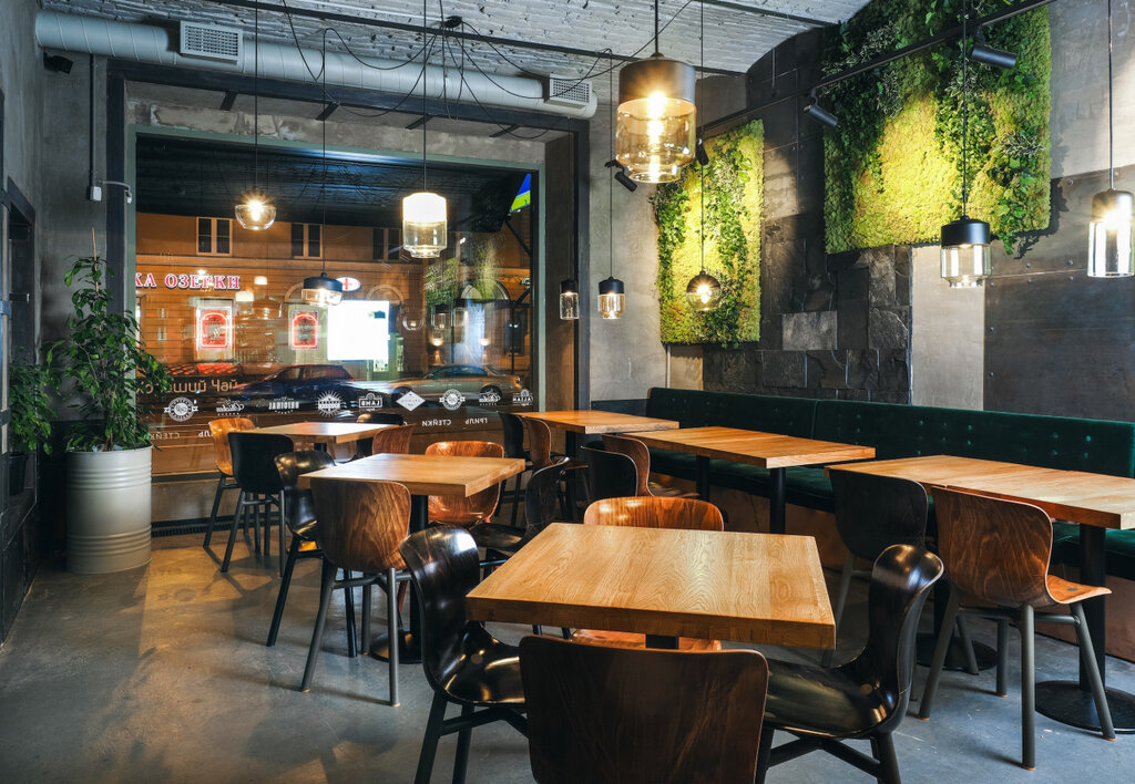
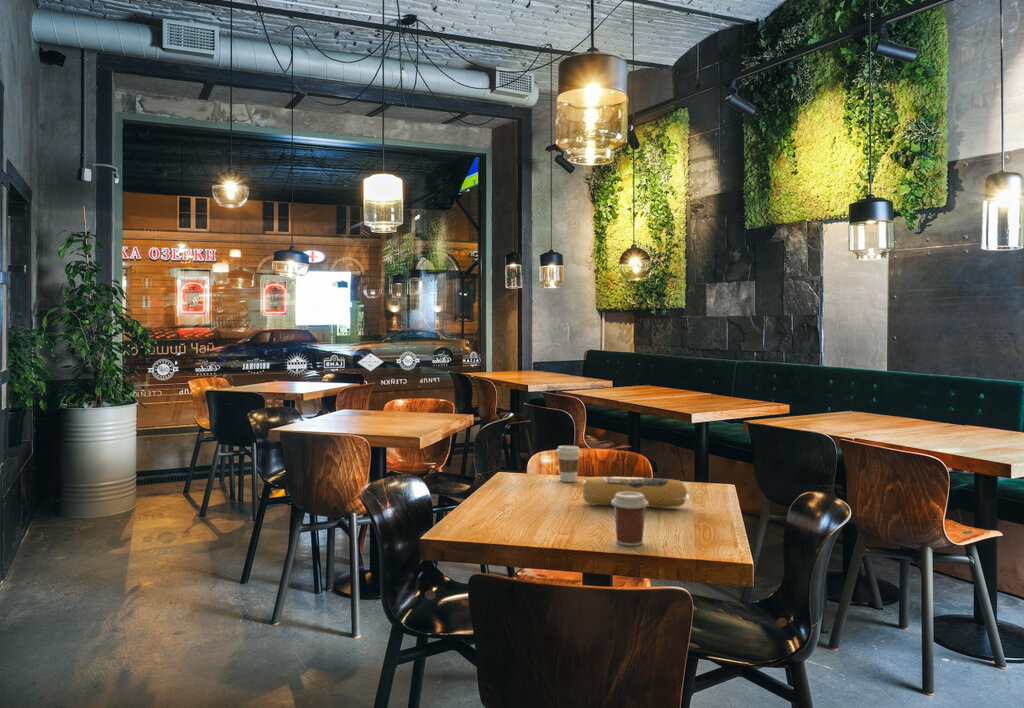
+ coffee cup [555,445,582,483]
+ coffee cup [611,492,648,547]
+ cheese [582,476,691,508]
